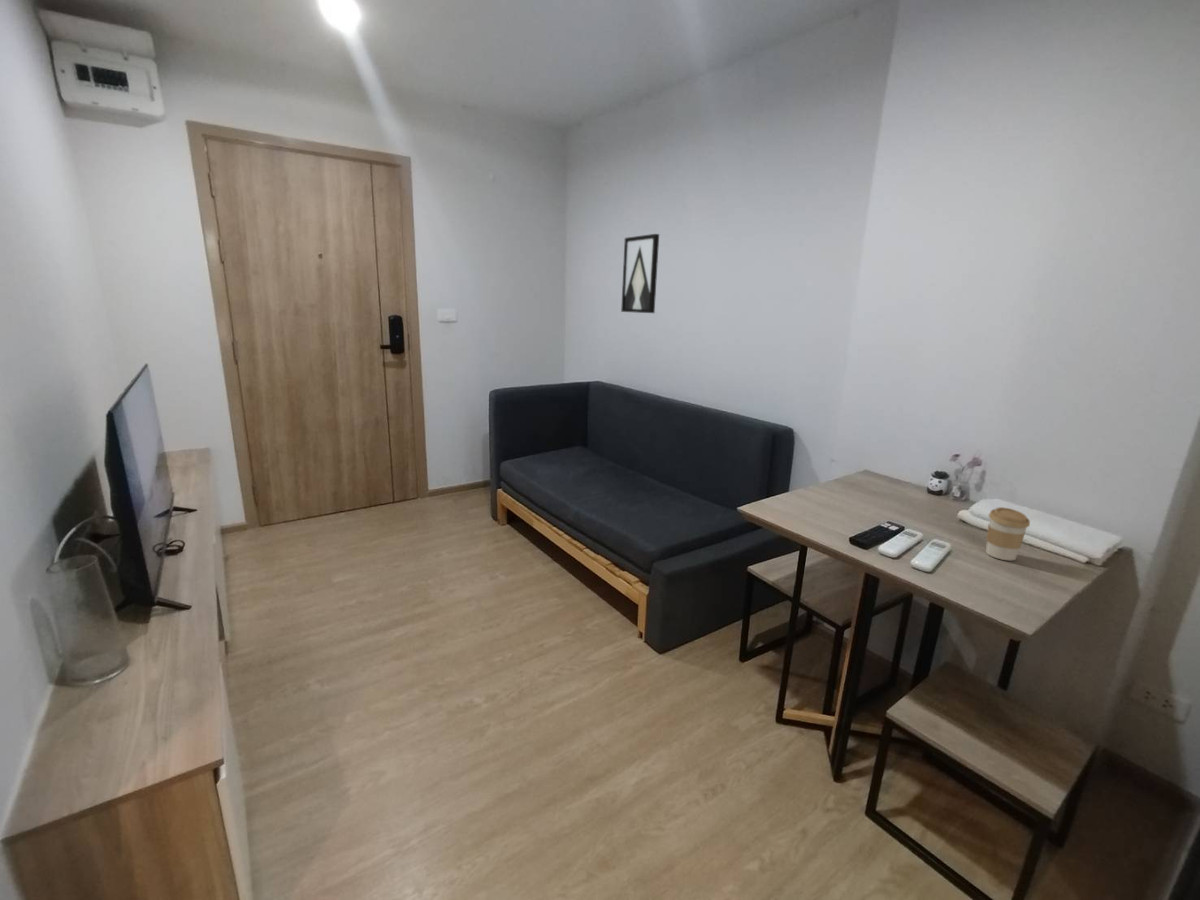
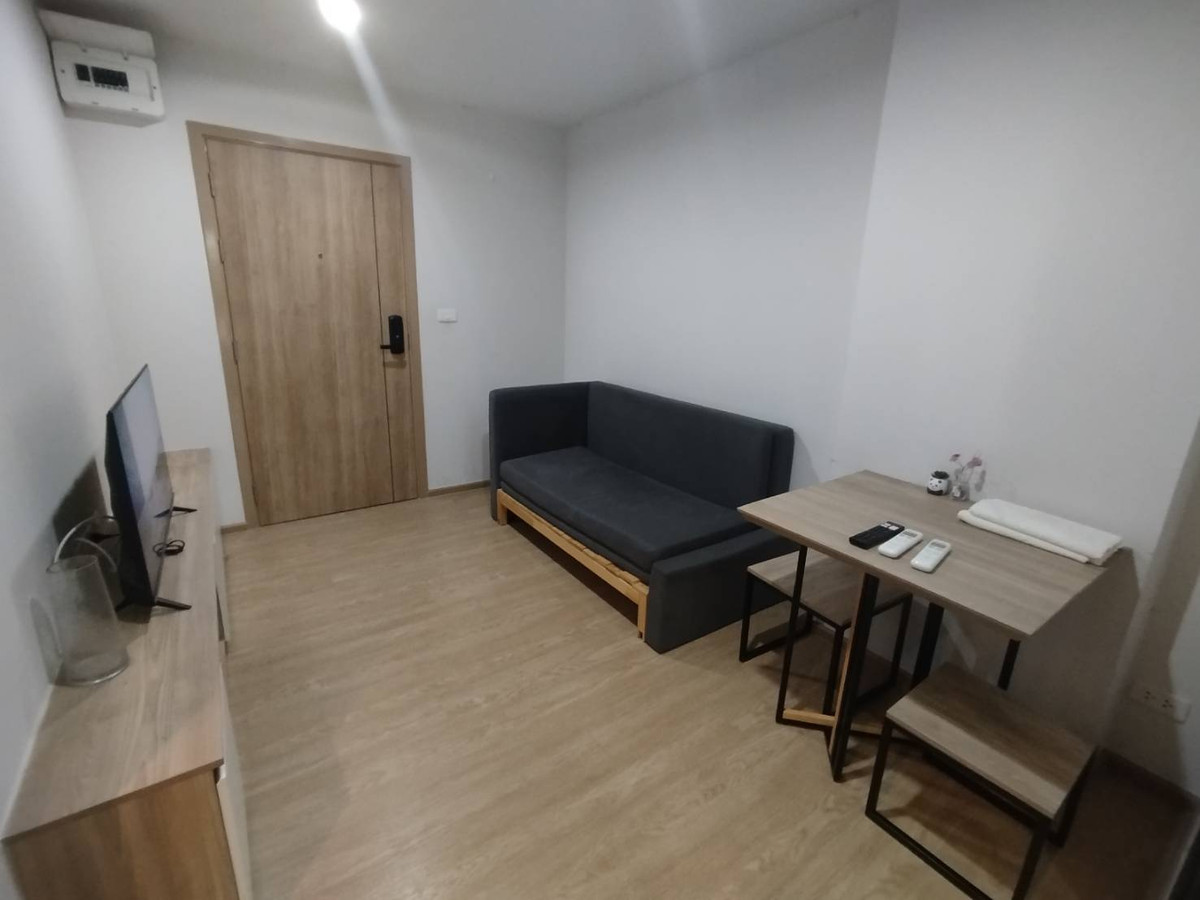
- wall art [620,233,660,314]
- coffee cup [985,506,1031,562]
